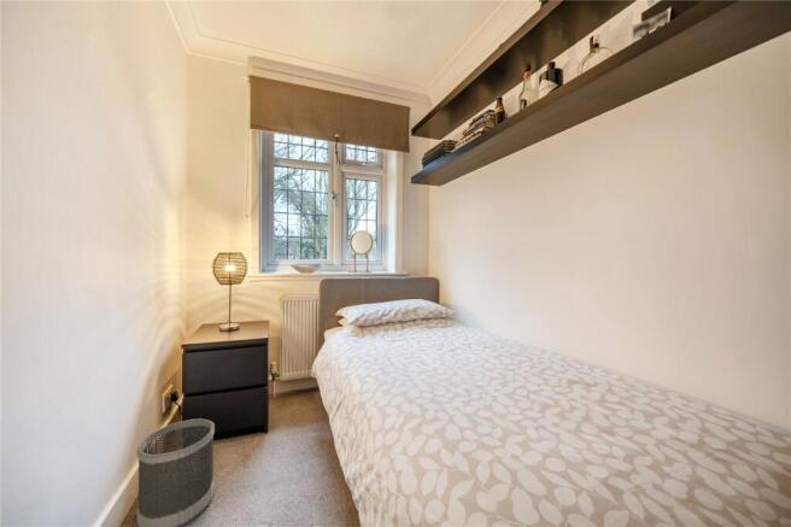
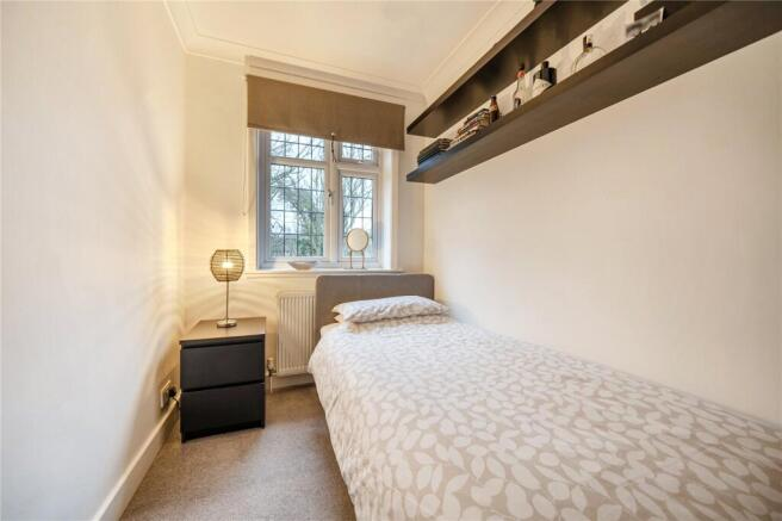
- wastebasket [136,417,216,527]
